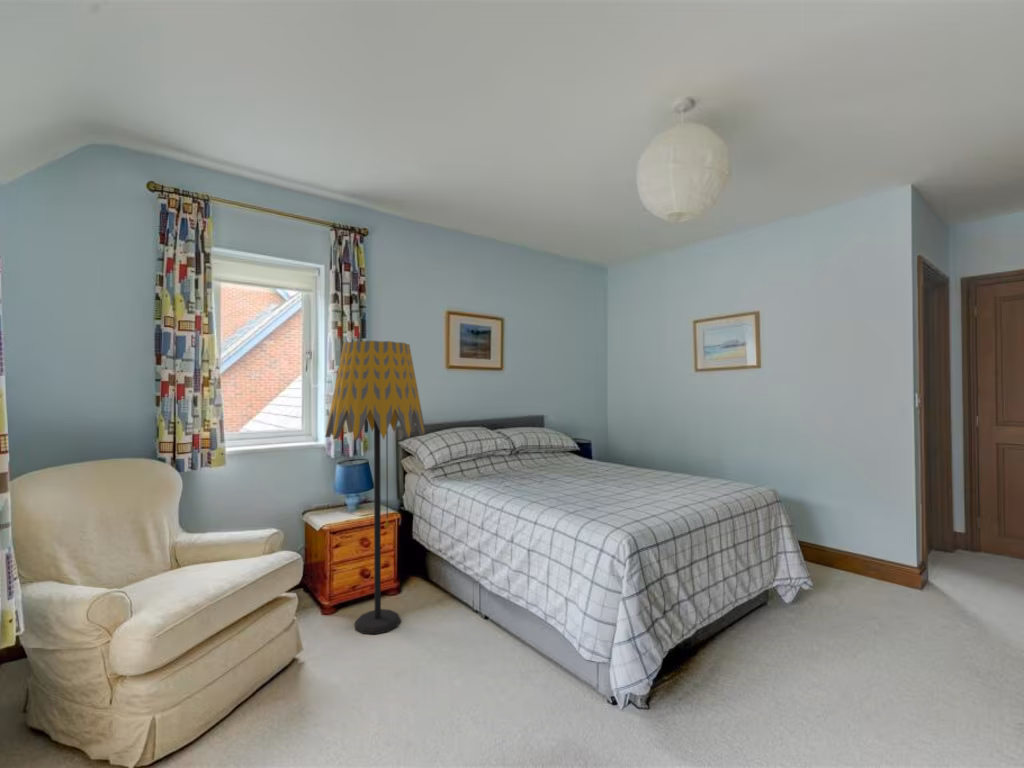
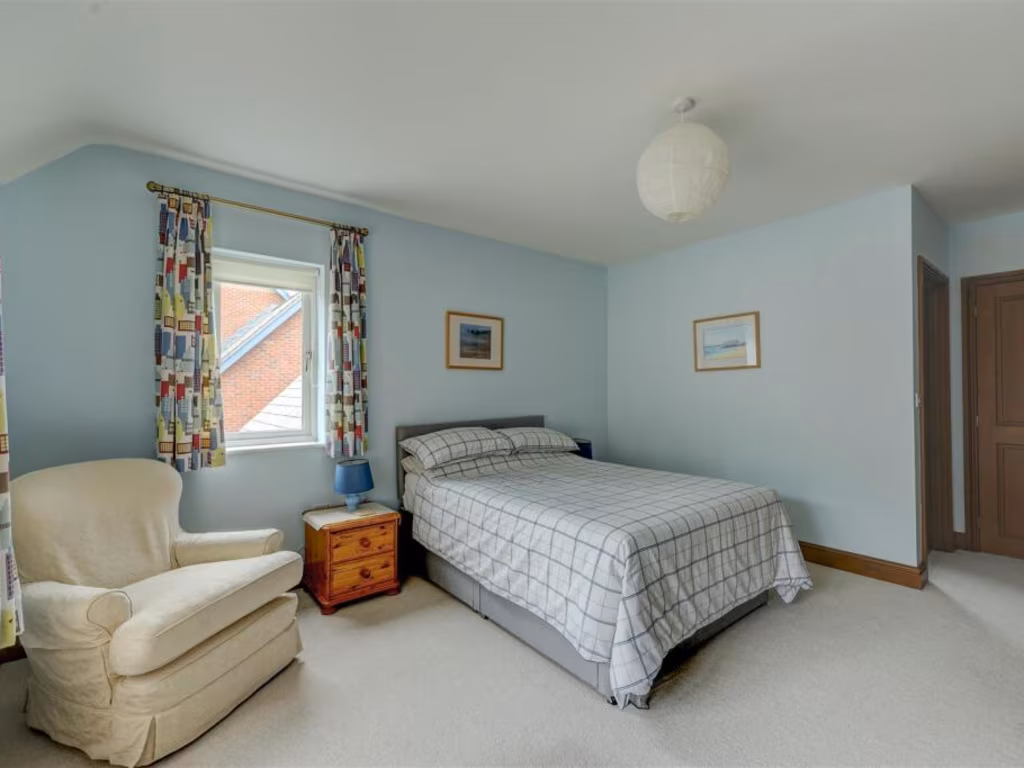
- floor lamp [324,340,426,635]
